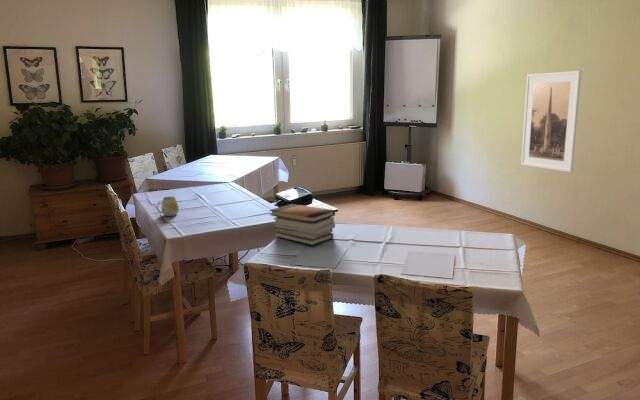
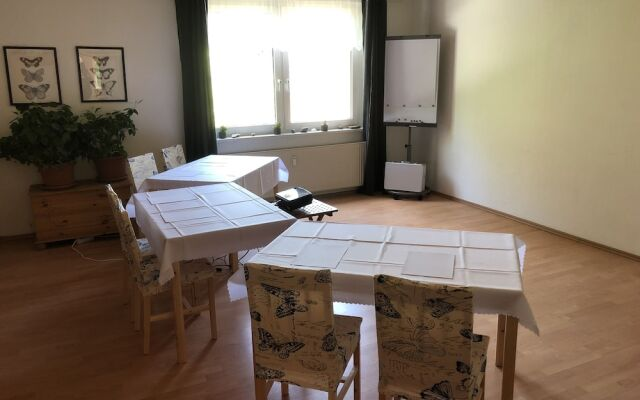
- mug [156,196,180,217]
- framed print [520,70,582,173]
- book stack [269,203,336,246]
